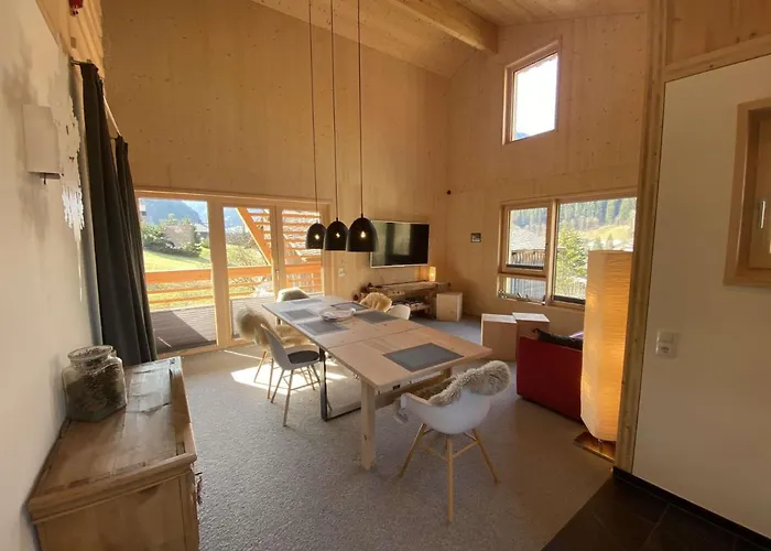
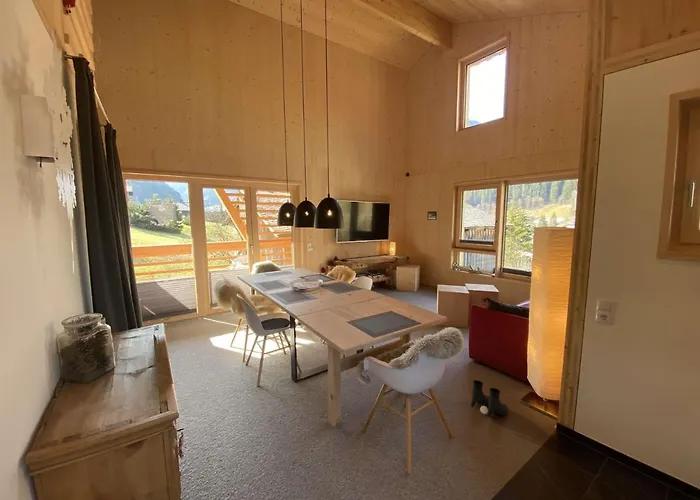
+ boots [470,379,509,418]
